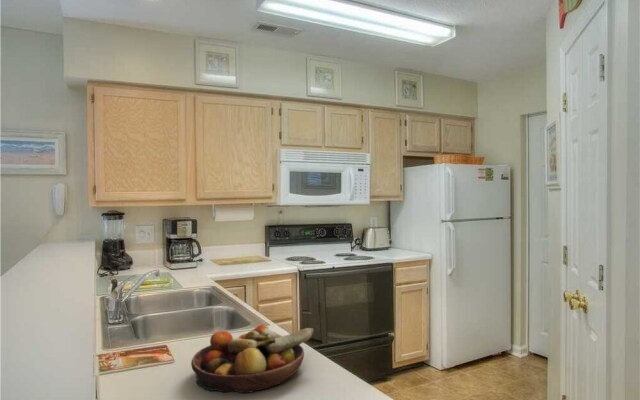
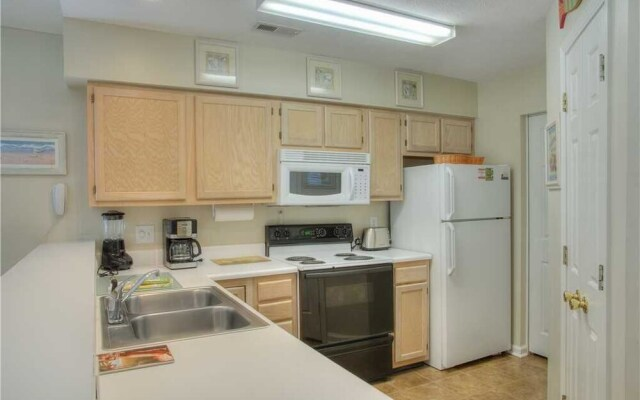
- fruit bowl [190,324,315,394]
